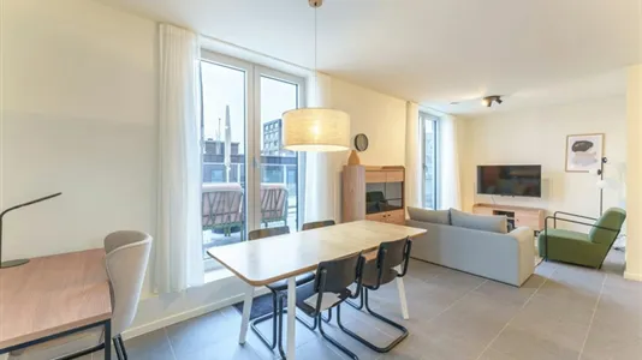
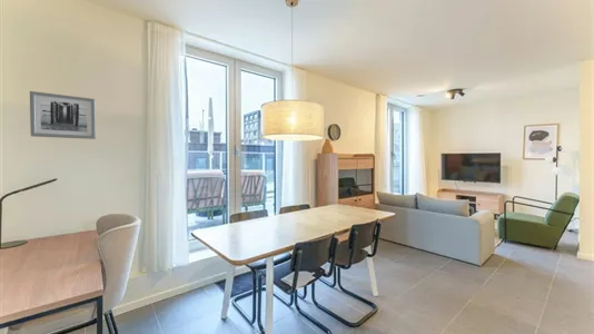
+ wall art [29,90,97,140]
